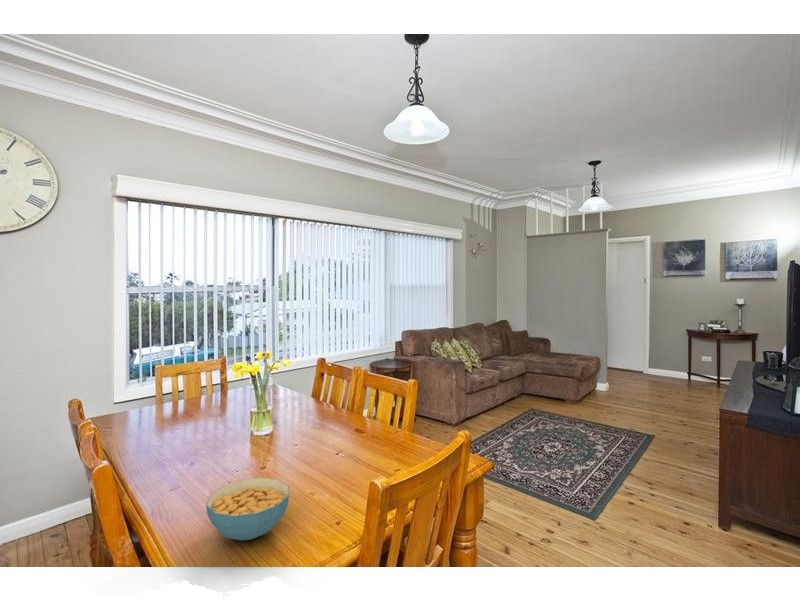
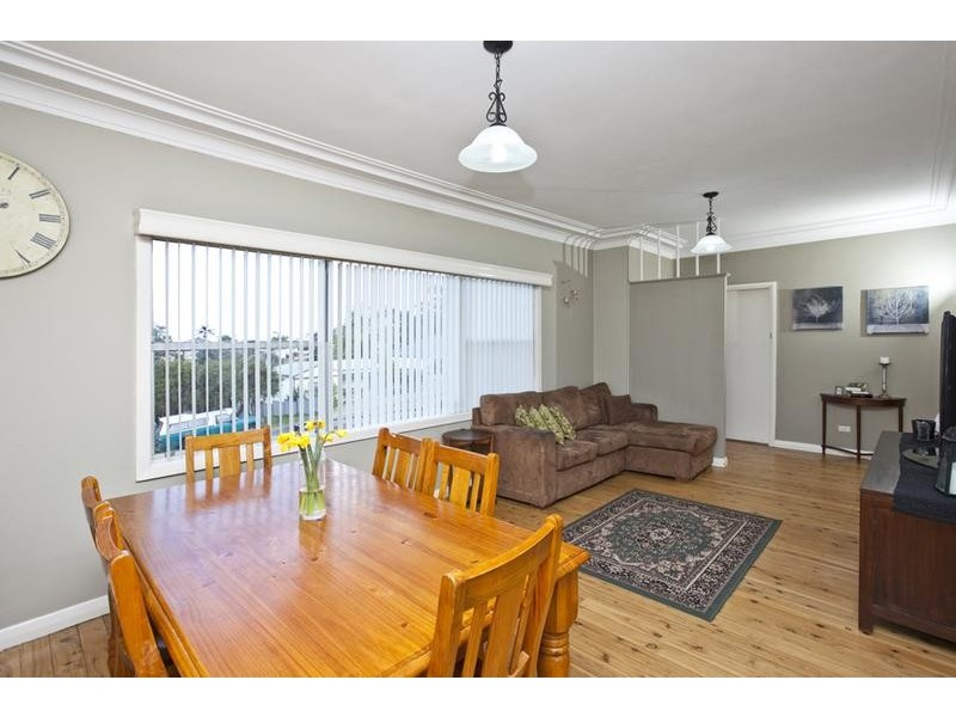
- cereal bowl [205,477,290,541]
